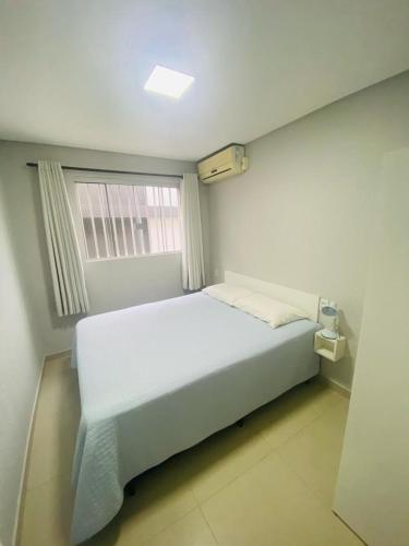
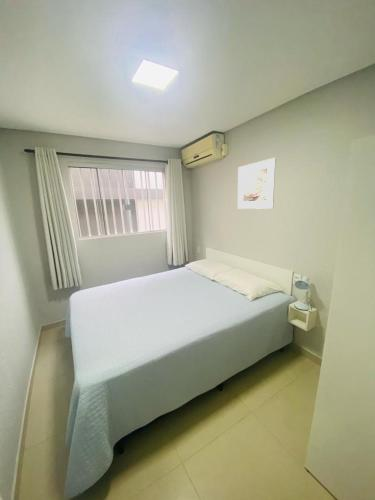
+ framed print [237,157,277,210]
